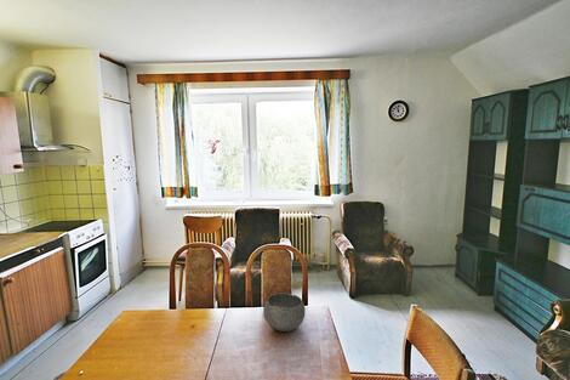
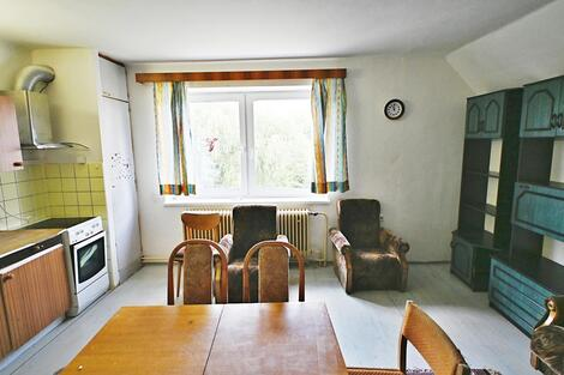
- bowl [262,291,307,333]
